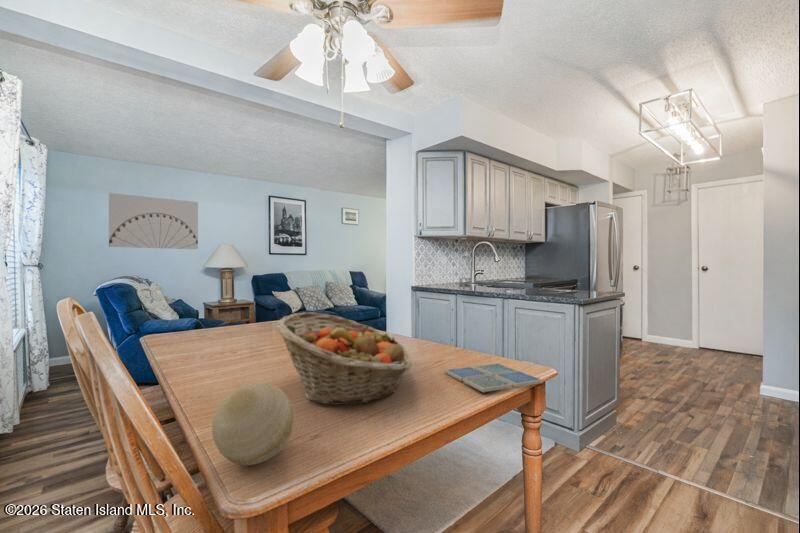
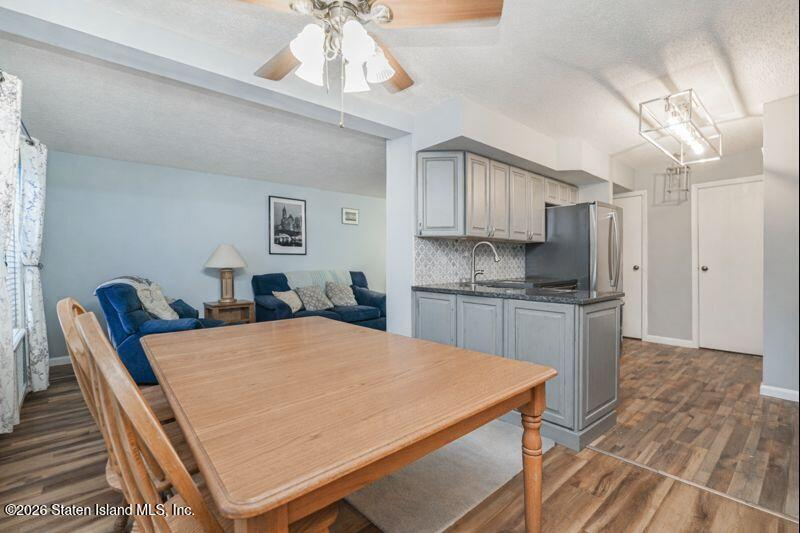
- drink coaster [444,362,544,393]
- fruit basket [275,311,412,406]
- wall art [108,192,199,250]
- decorative ball [211,381,295,466]
